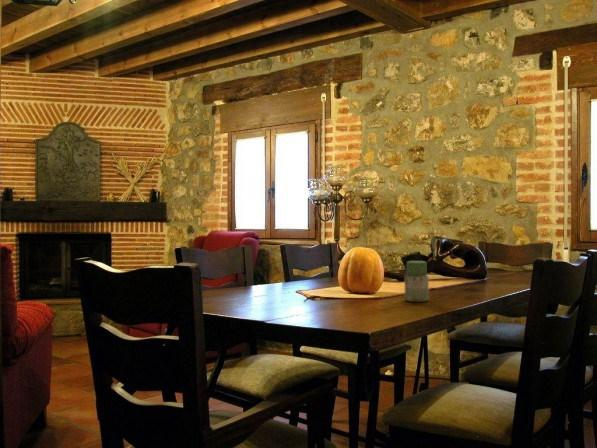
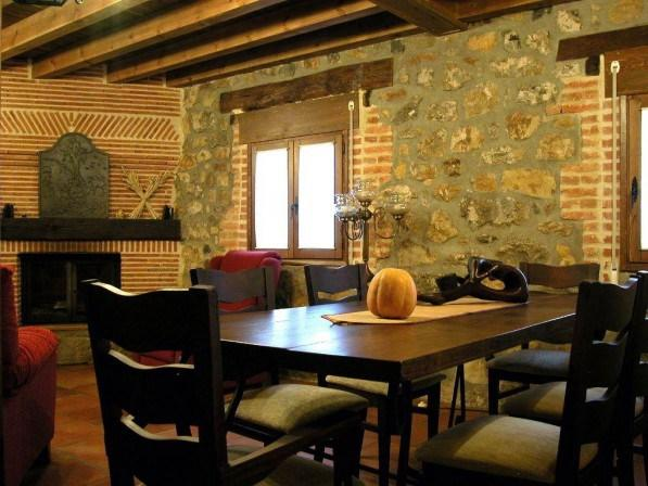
- jar [404,260,430,303]
